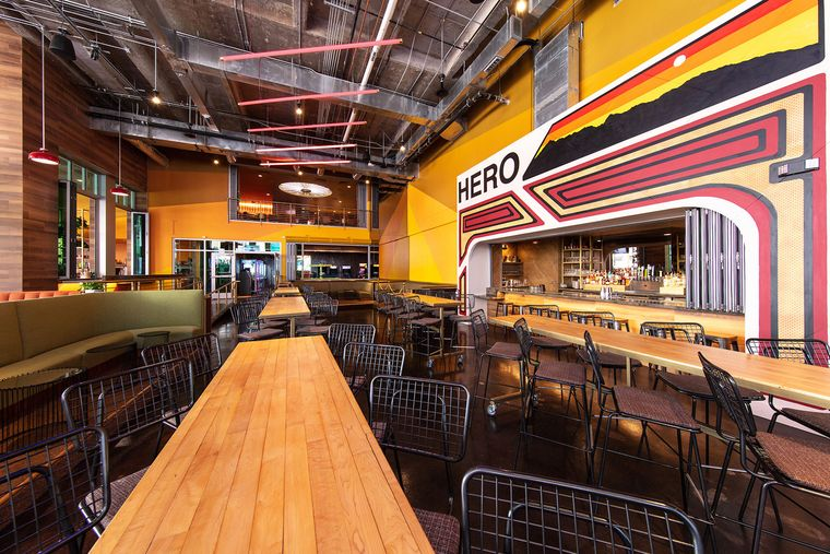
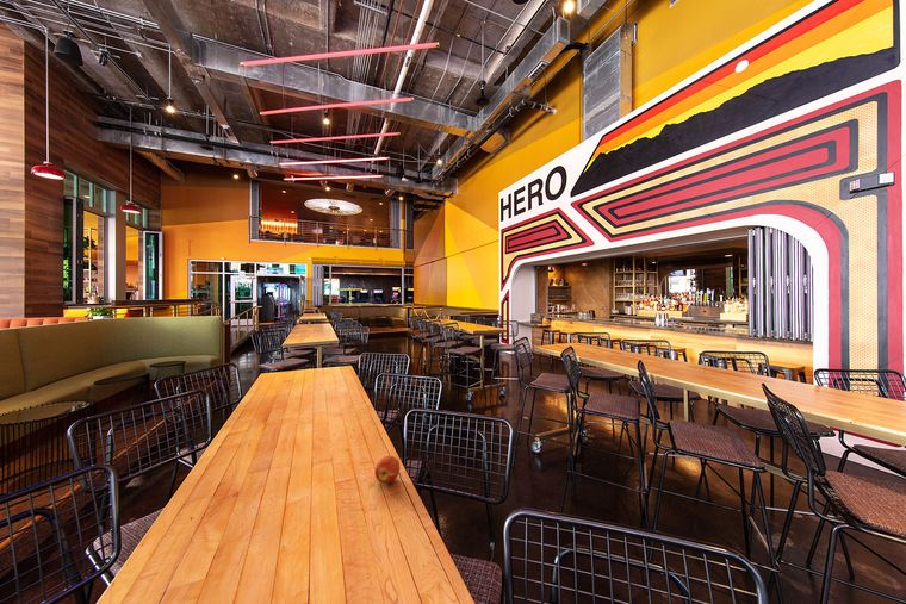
+ apple [374,455,402,485]
